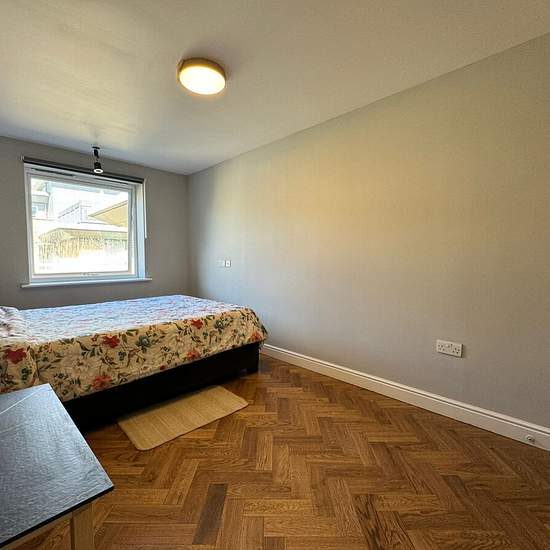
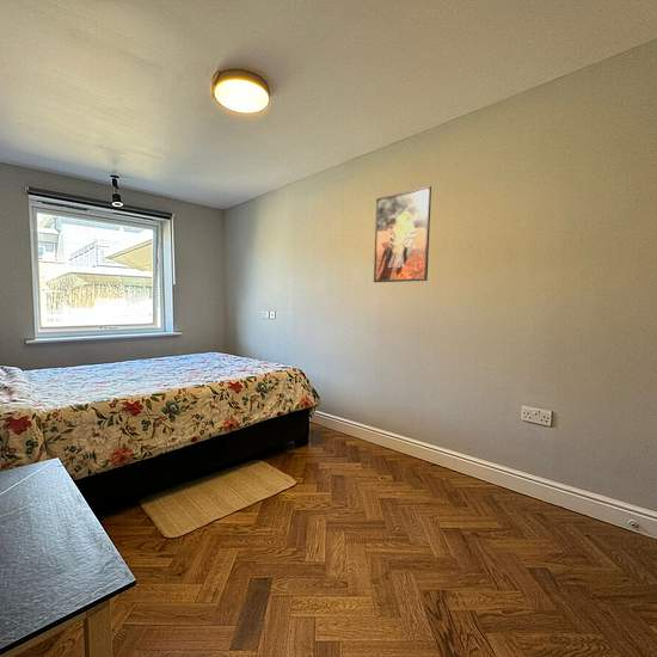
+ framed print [373,185,432,283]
